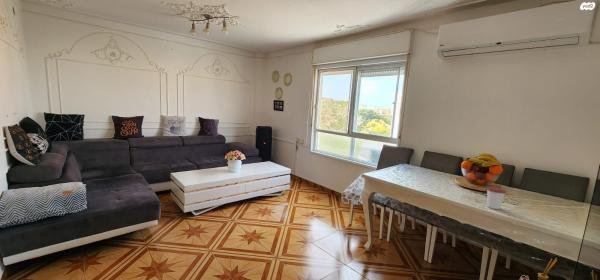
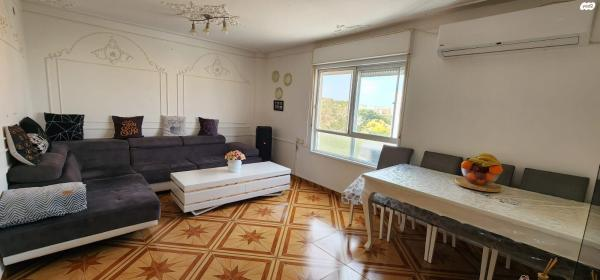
- cup [486,184,507,210]
